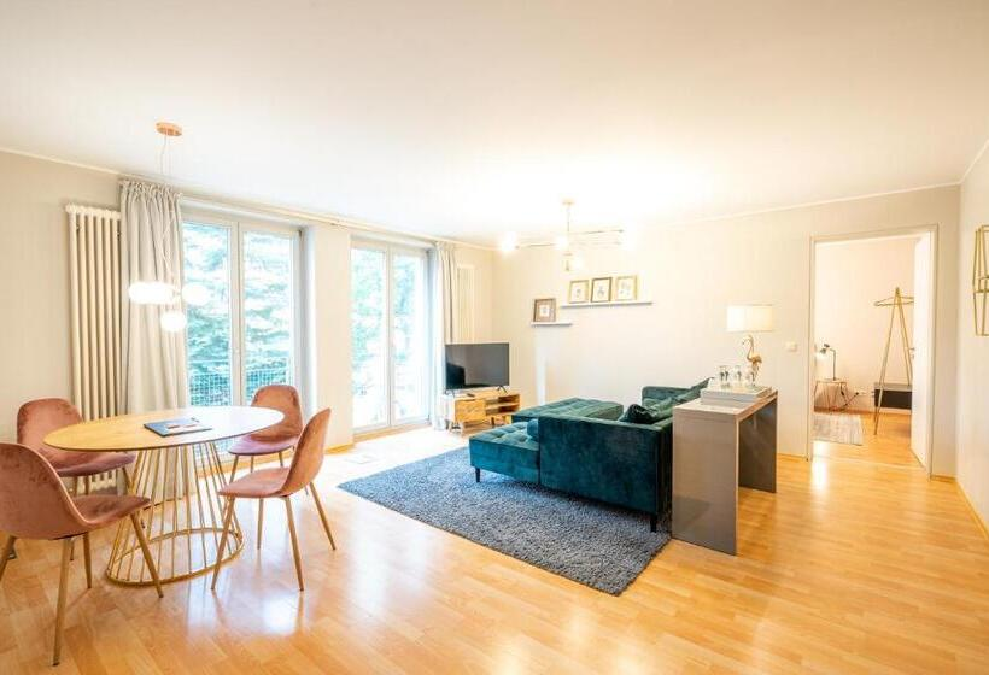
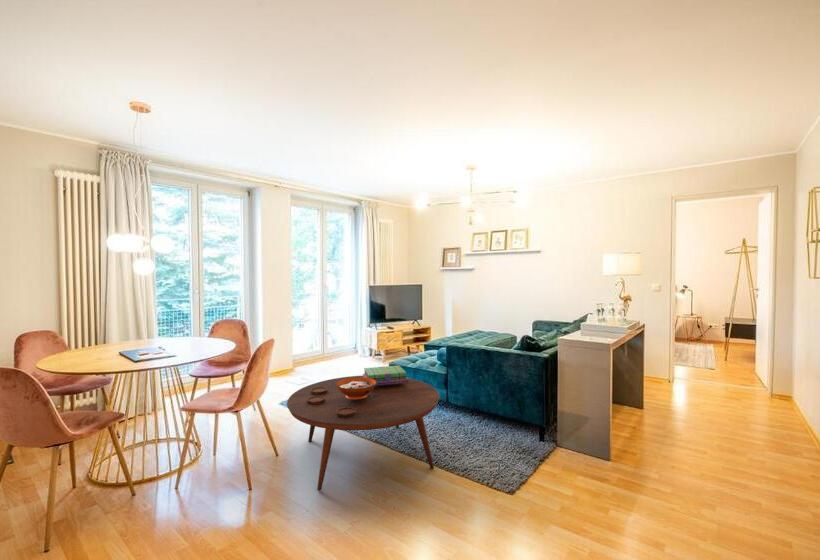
+ stack of books [362,365,409,386]
+ coffee table [286,375,440,492]
+ decorative bowl [337,378,376,399]
